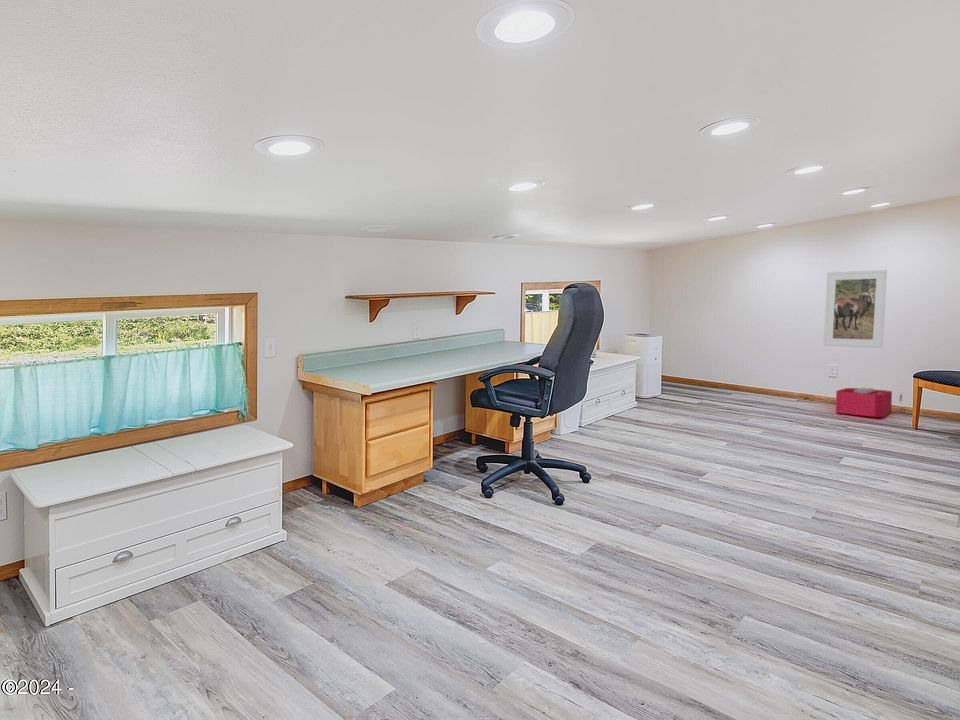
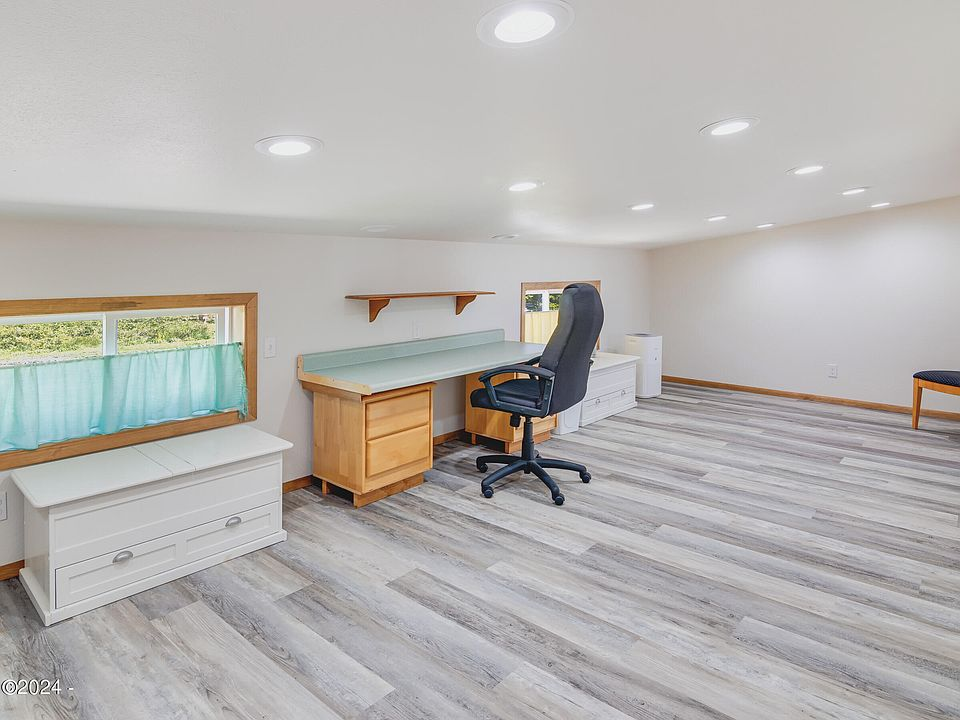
- storage bin [835,387,906,418]
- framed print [823,269,888,349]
